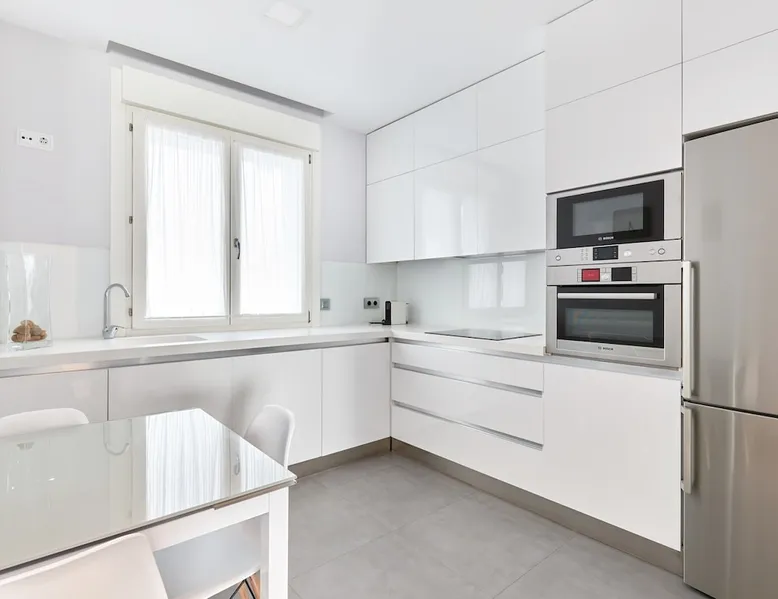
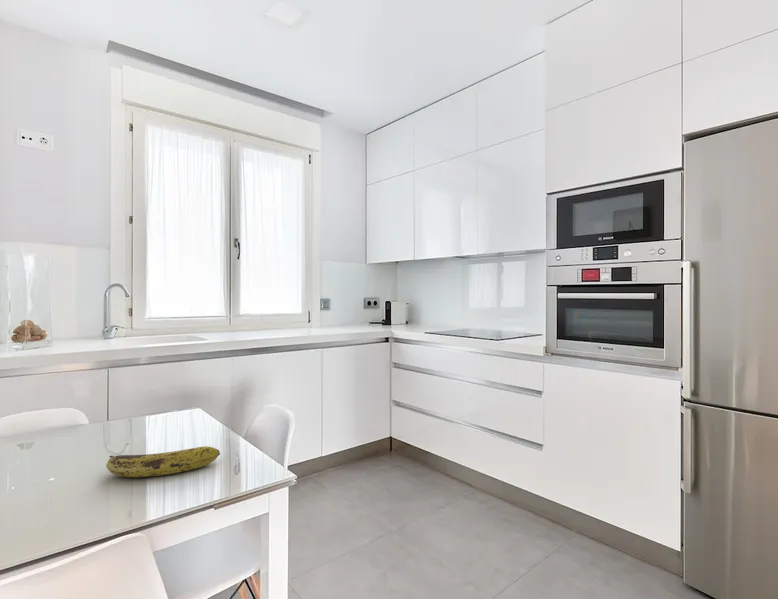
+ fruit [105,445,221,478]
